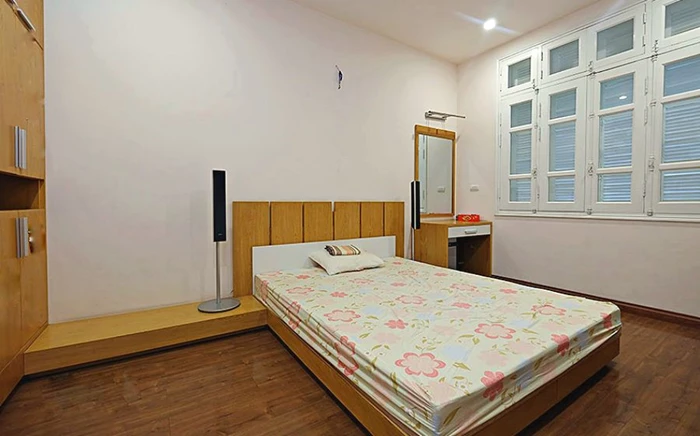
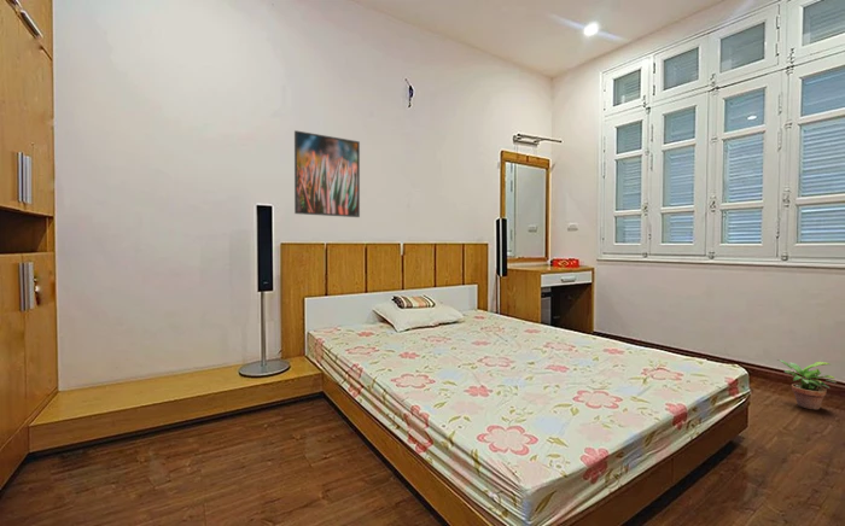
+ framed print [293,129,361,218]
+ potted plant [776,358,838,410]
